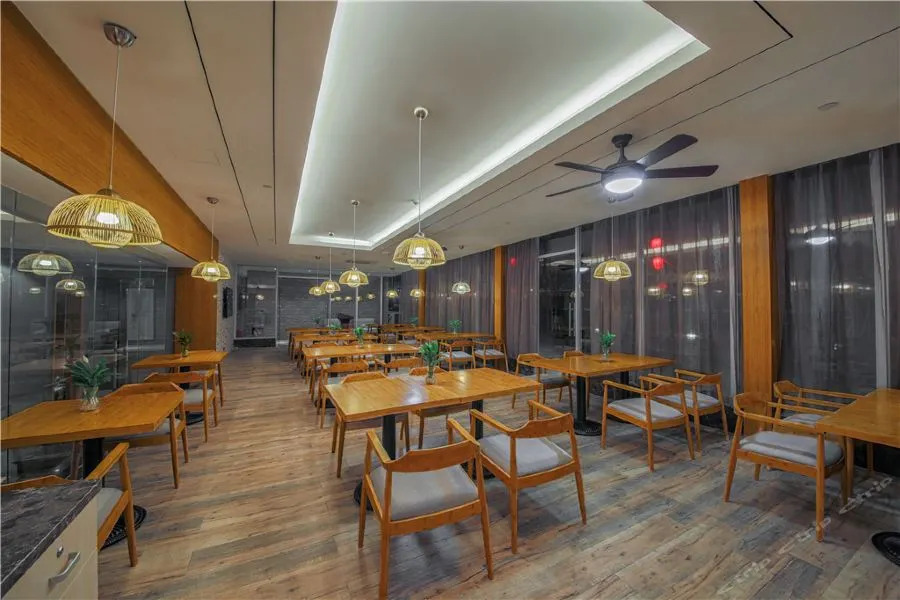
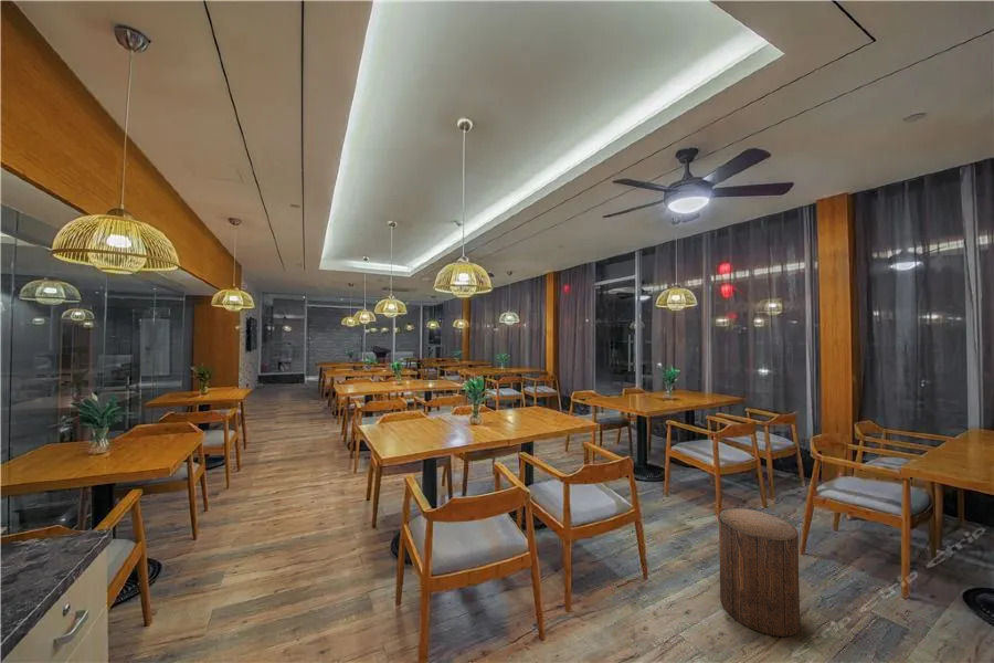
+ stool [718,507,801,638]
